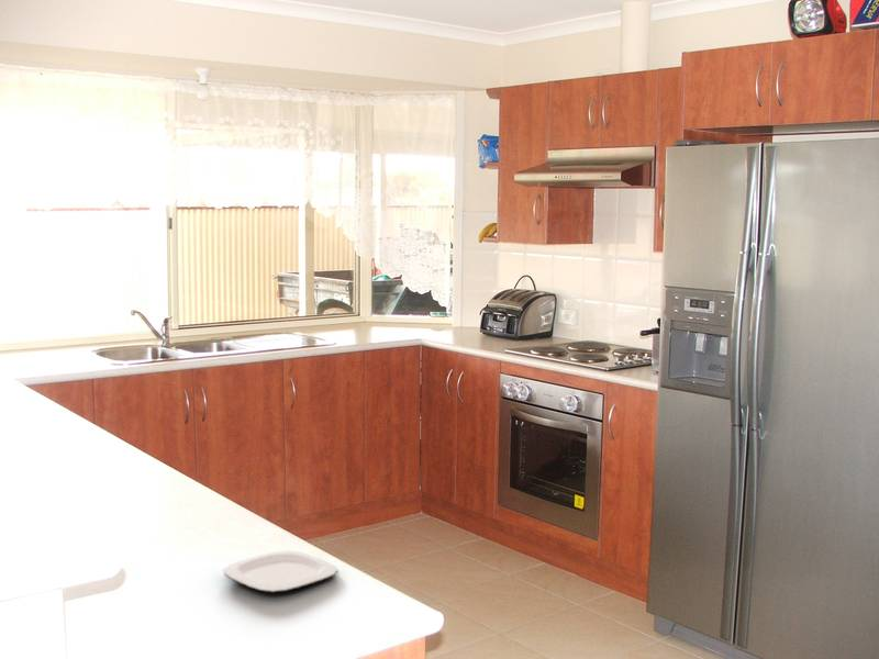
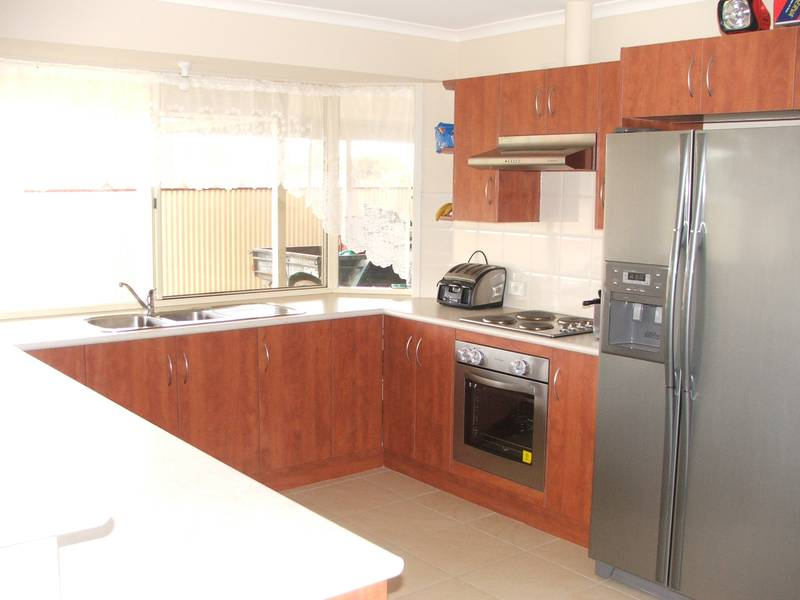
- plate [222,549,340,593]
